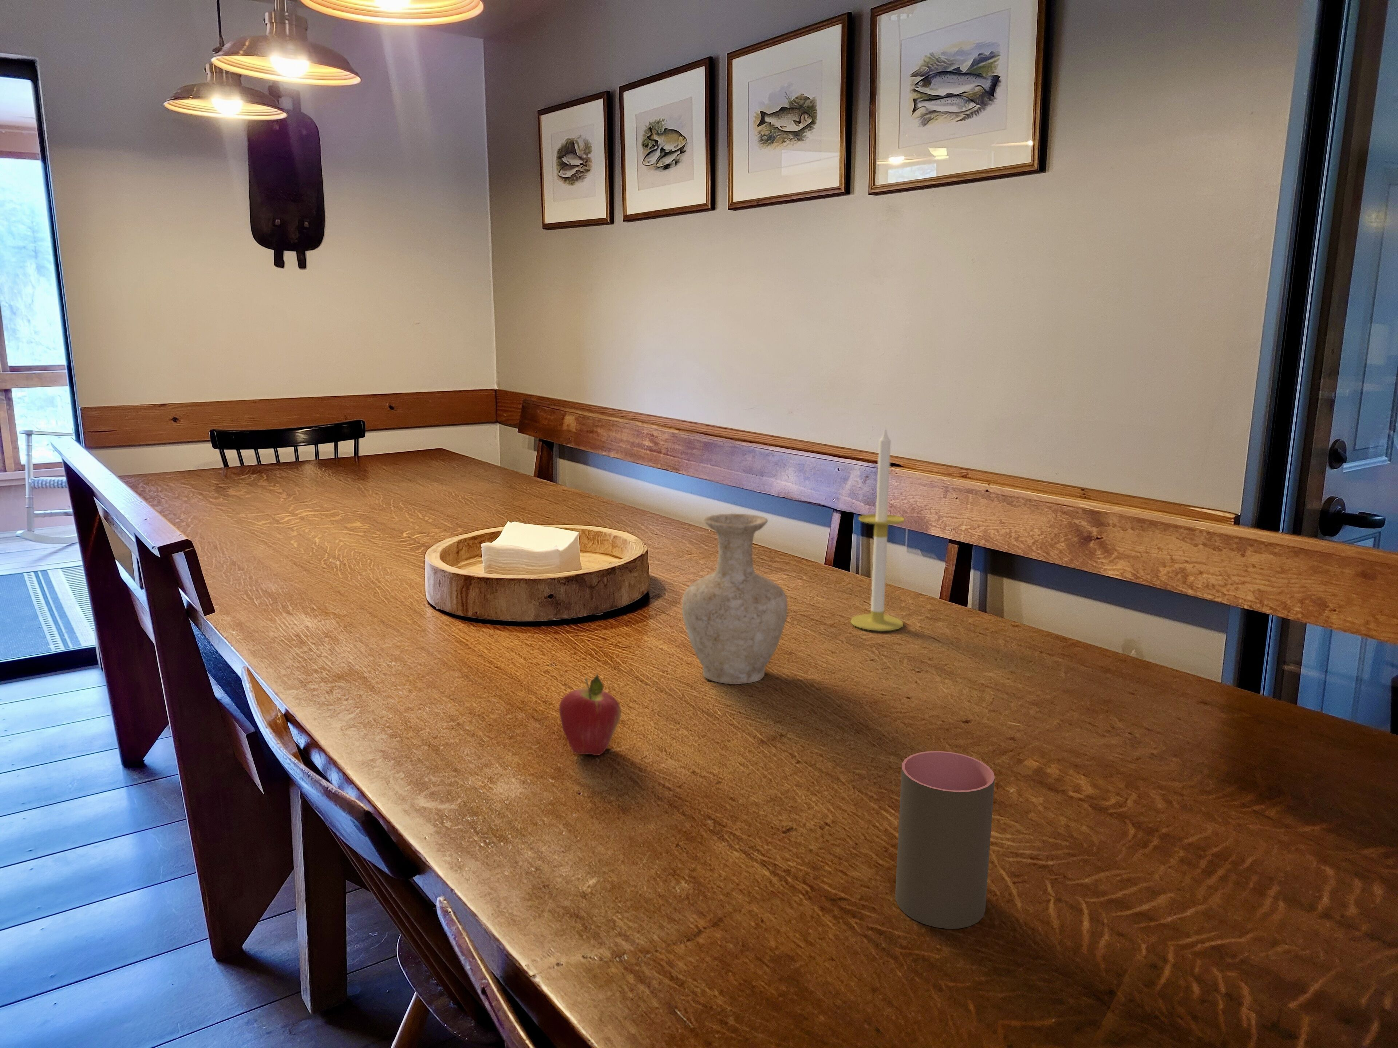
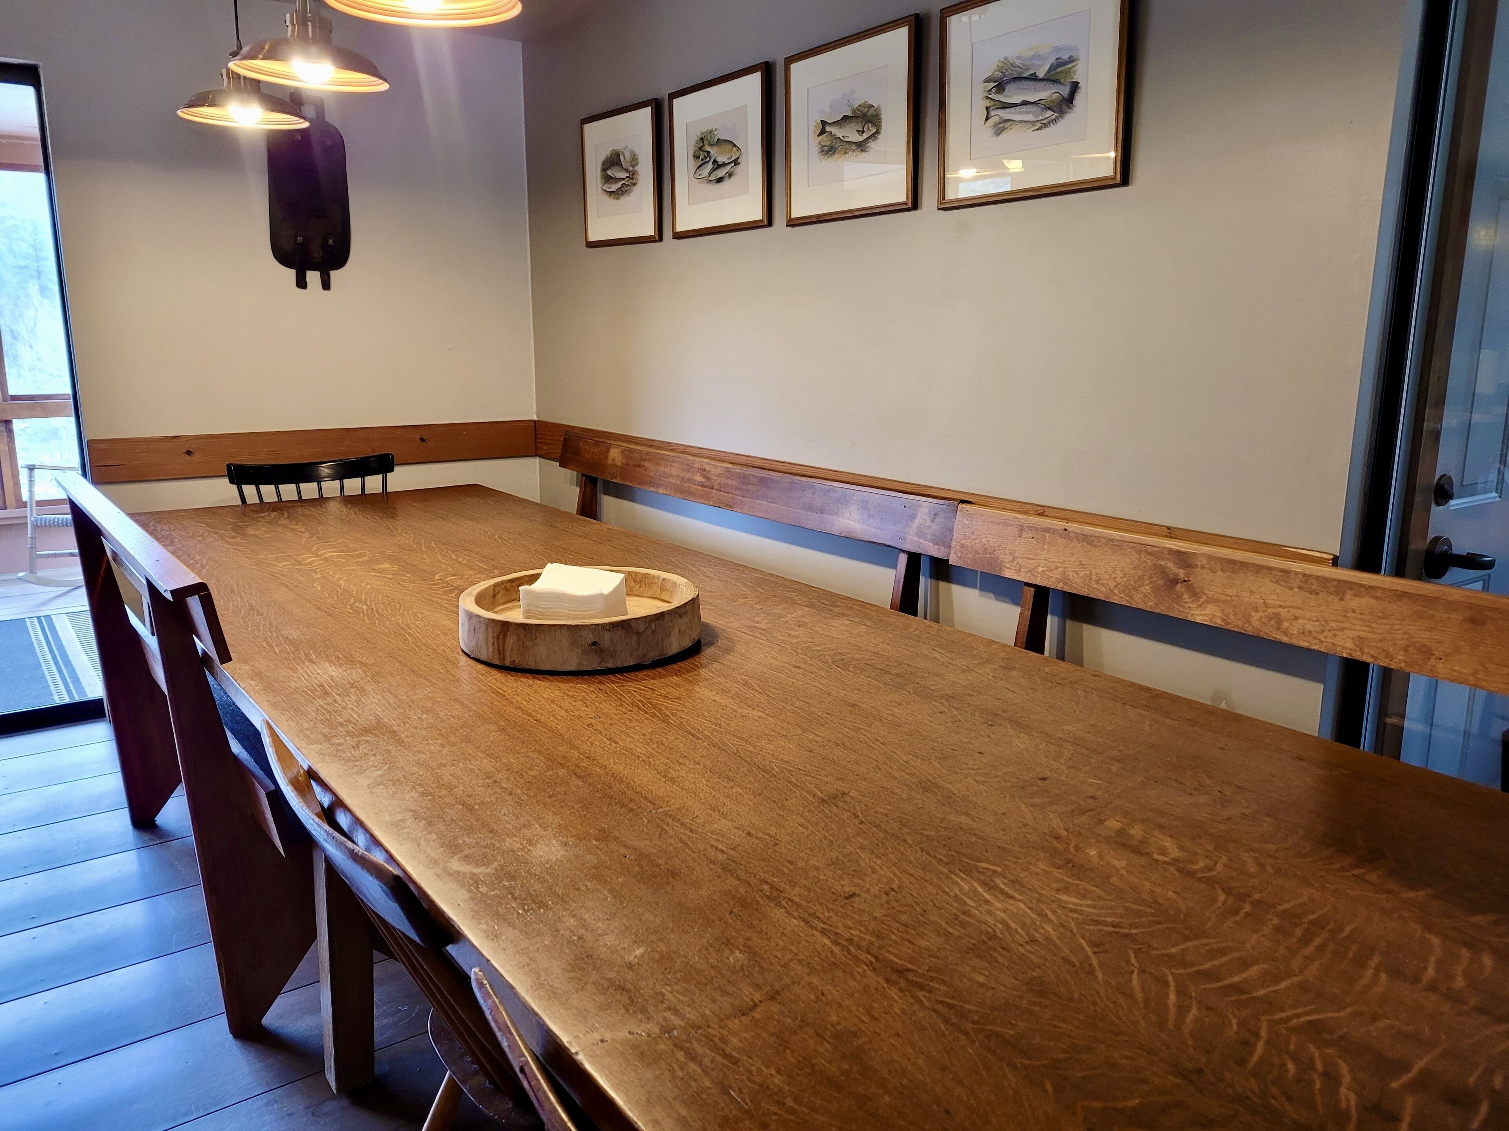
- candle [850,426,905,632]
- fruit [559,674,622,756]
- vase [681,513,788,685]
- cup [895,751,995,929]
